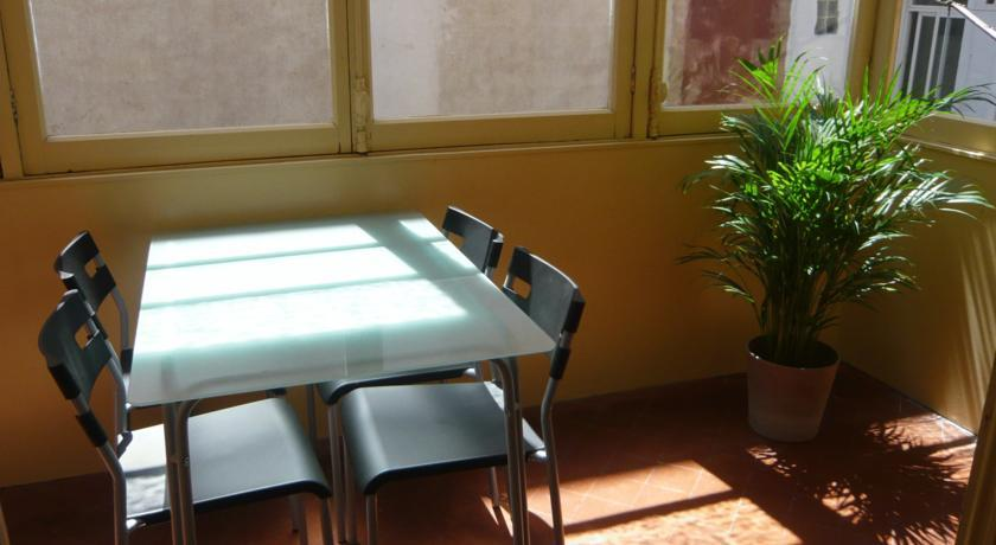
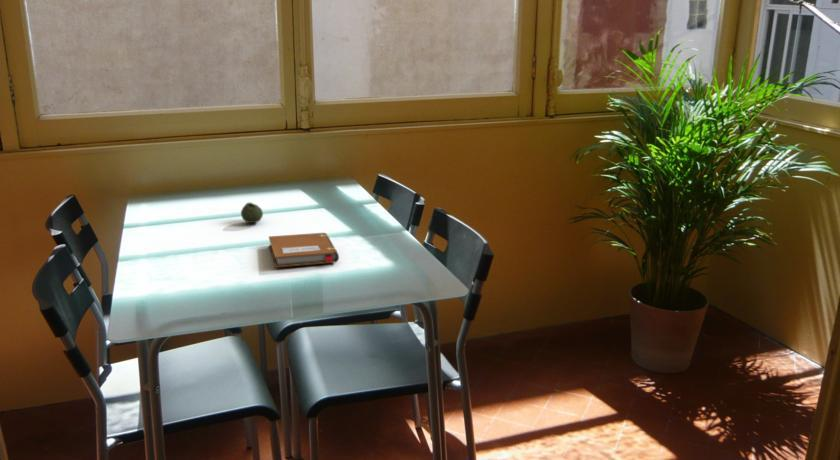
+ fruit [240,201,264,224]
+ notebook [268,232,340,268]
